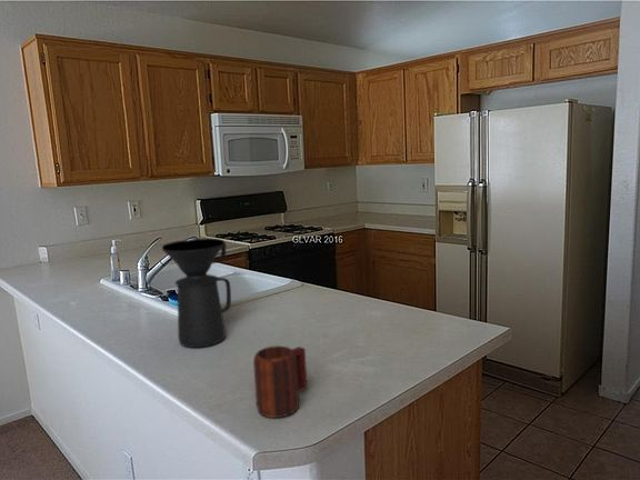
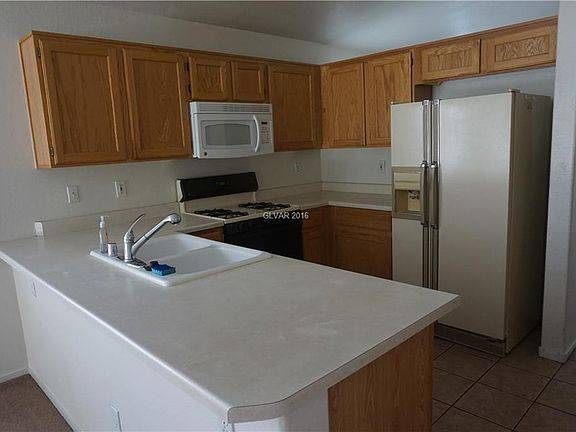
- coffee maker [161,238,232,349]
- mug [252,344,309,419]
